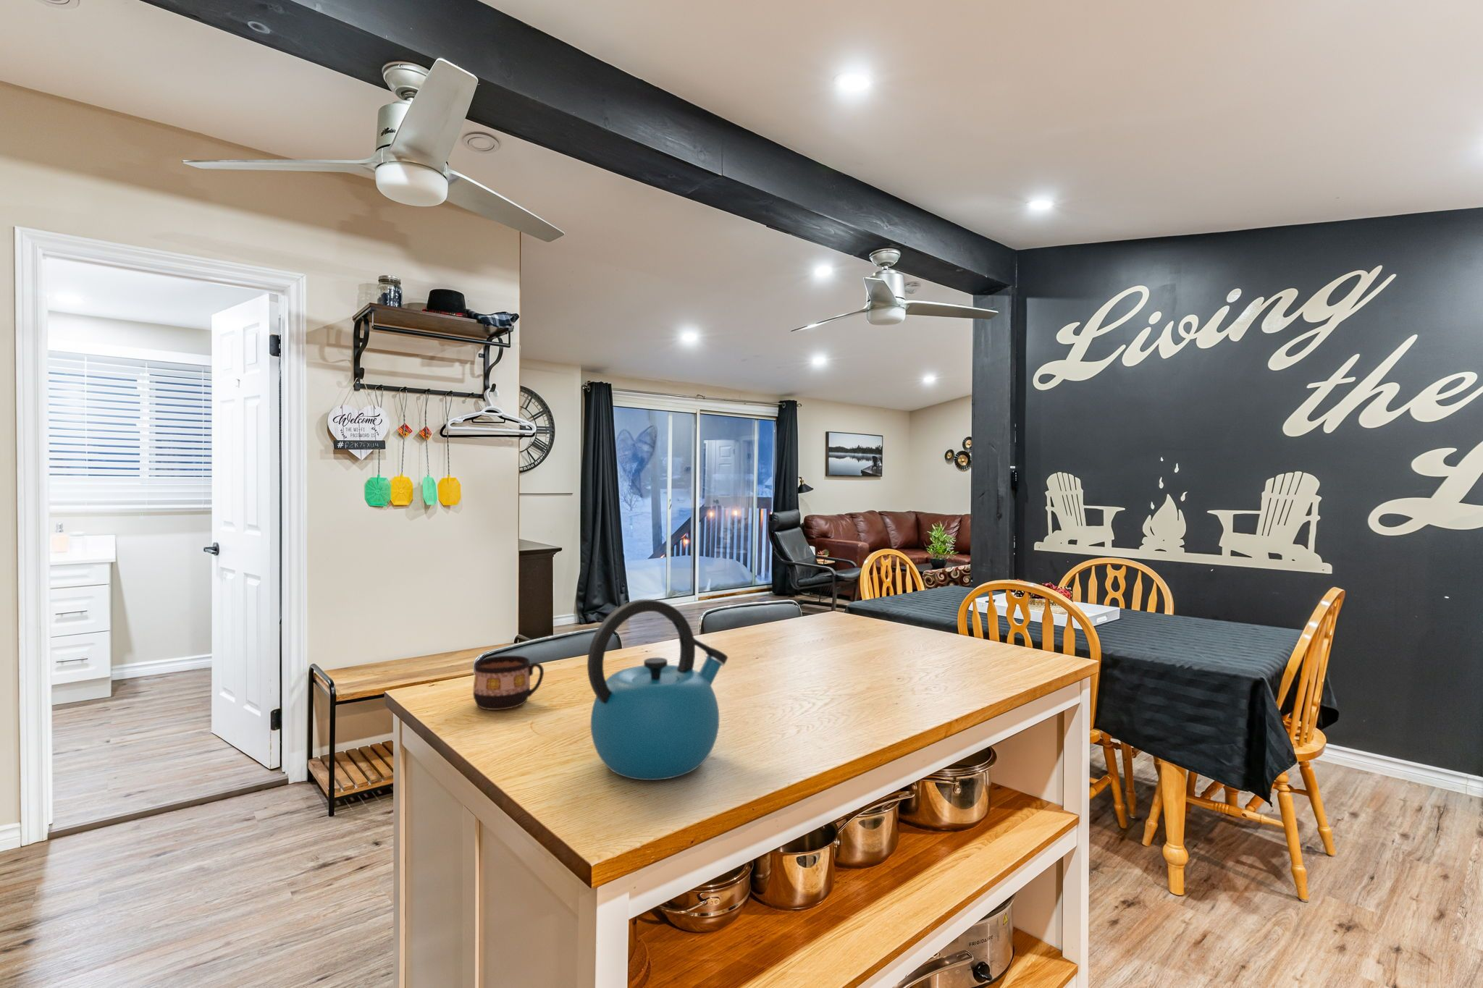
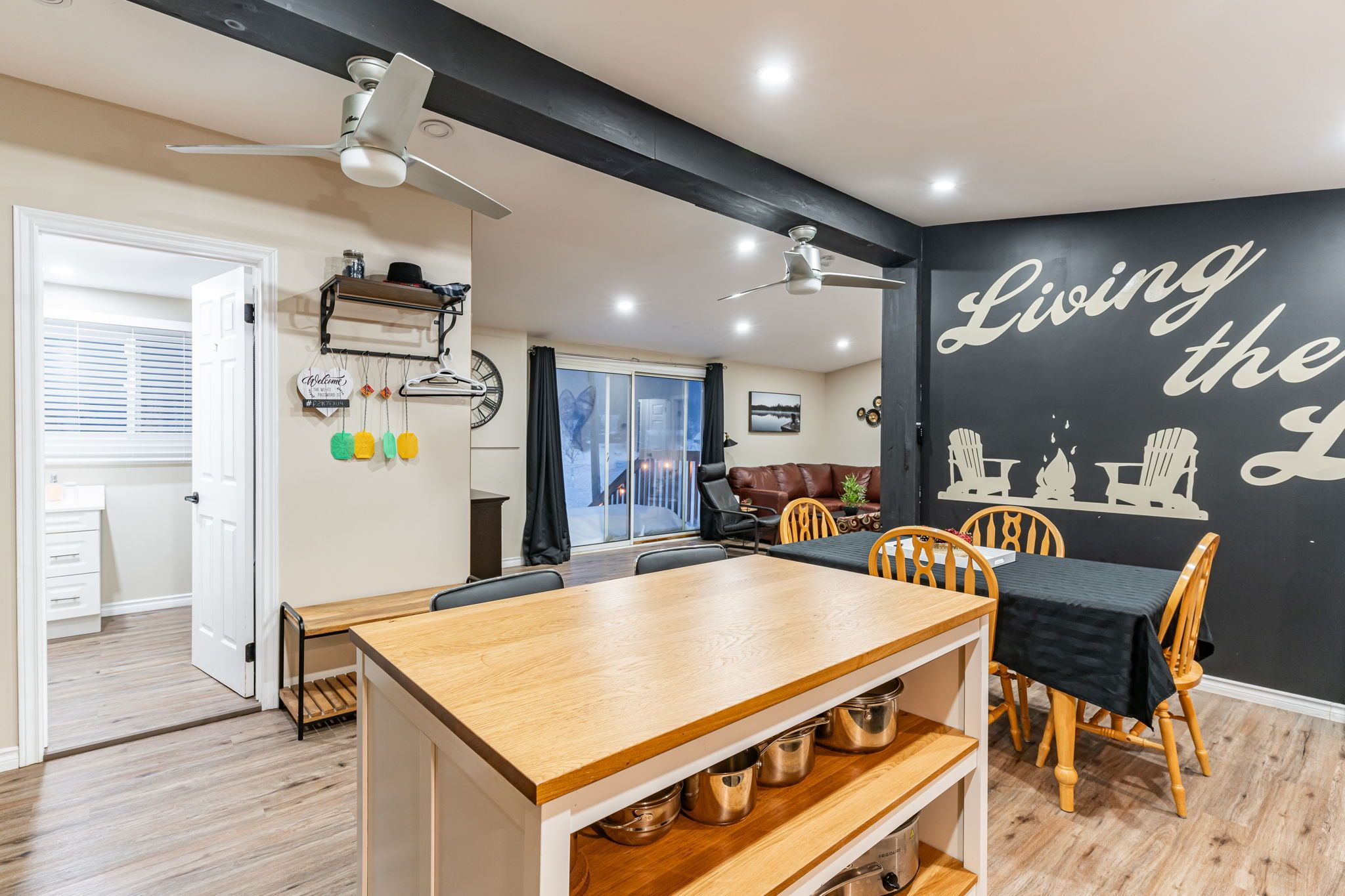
- kettle [587,599,729,781]
- cup [473,655,545,711]
